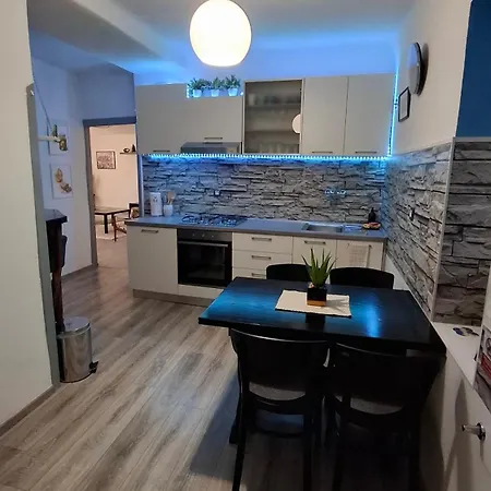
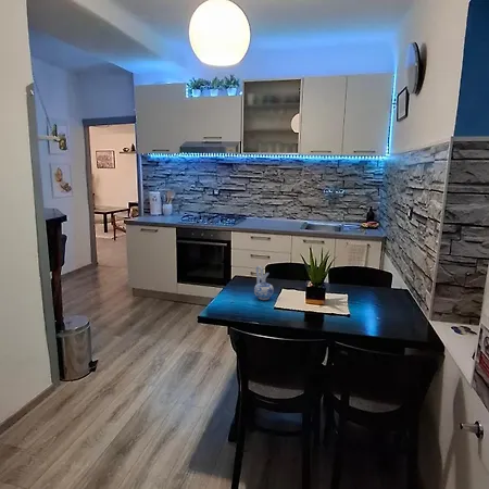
+ ceramic pitcher [253,265,275,301]
